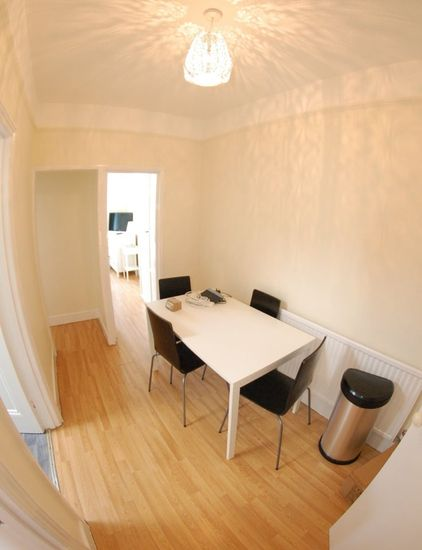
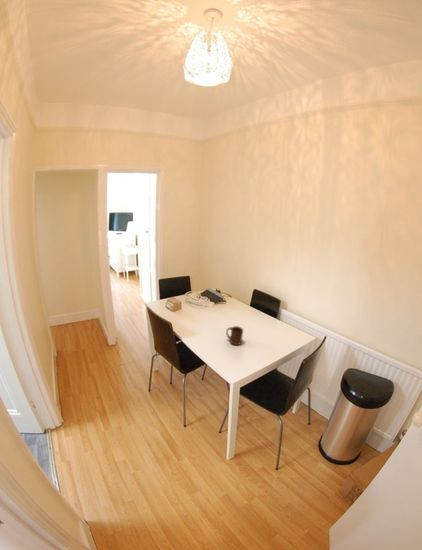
+ cup [225,325,244,346]
